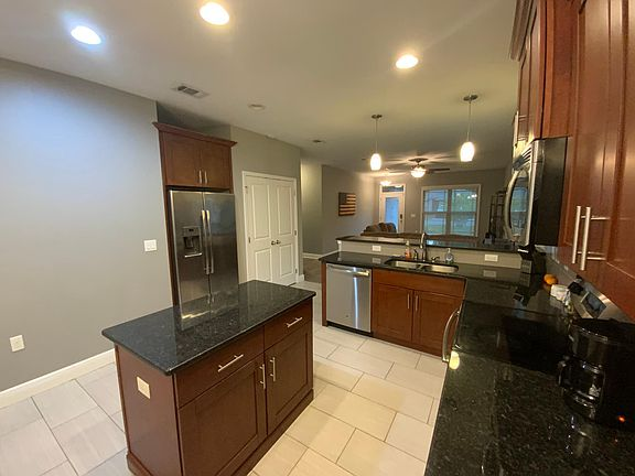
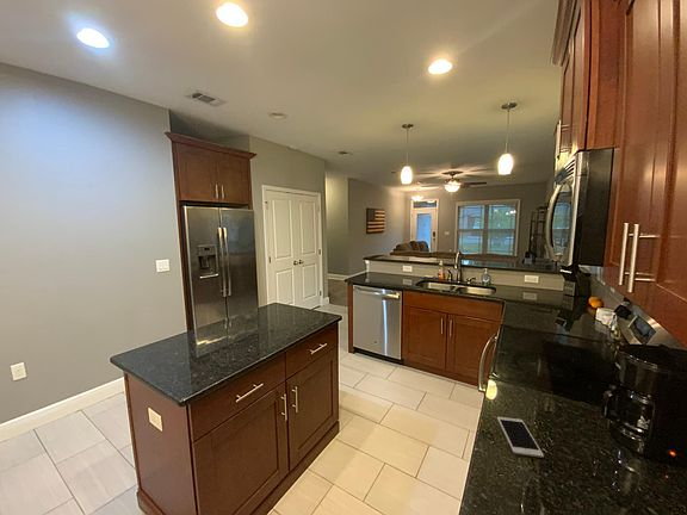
+ cell phone [496,416,545,459]
